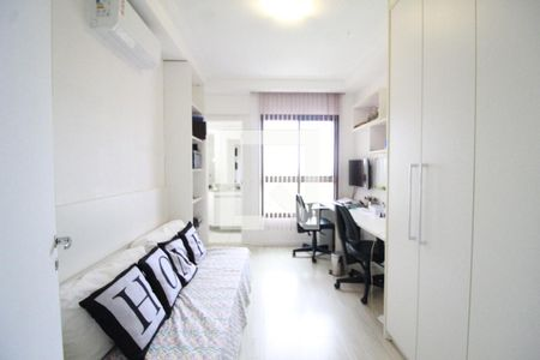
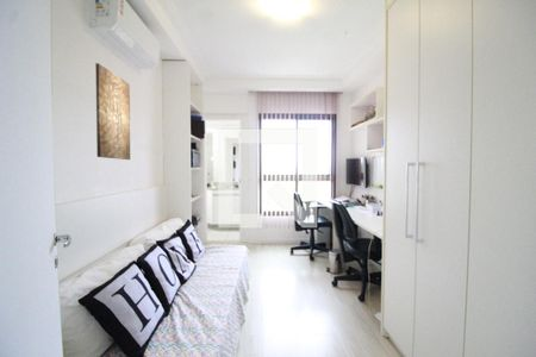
+ wall art [94,62,131,161]
